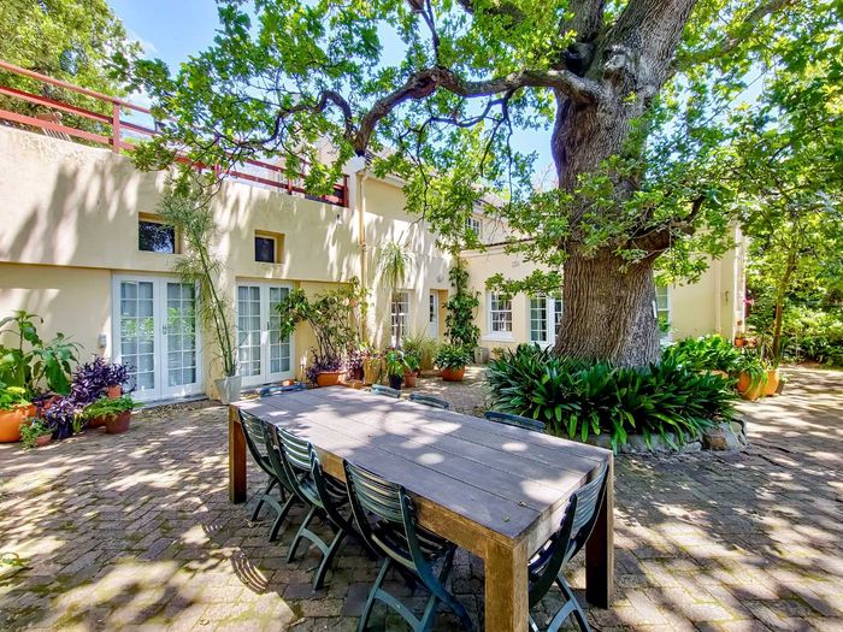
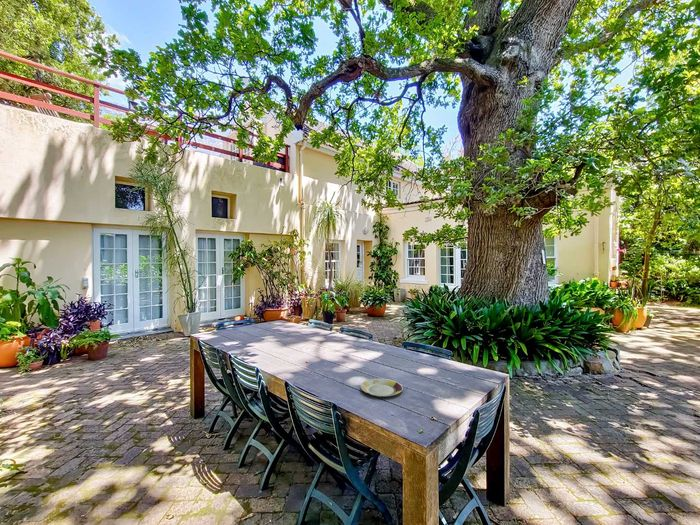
+ plate [360,378,404,398]
